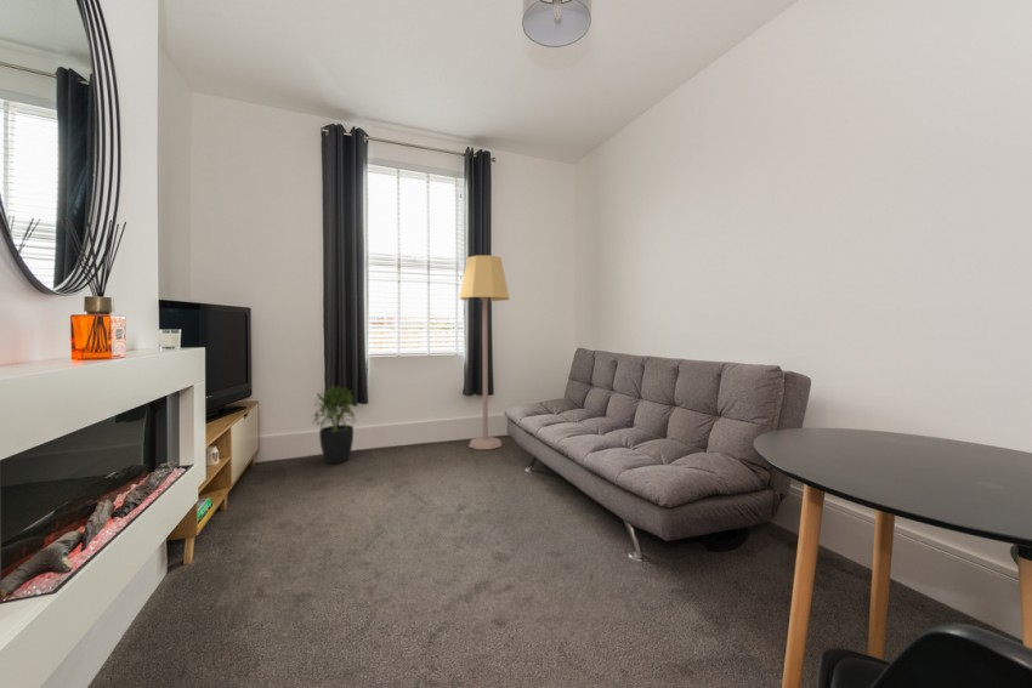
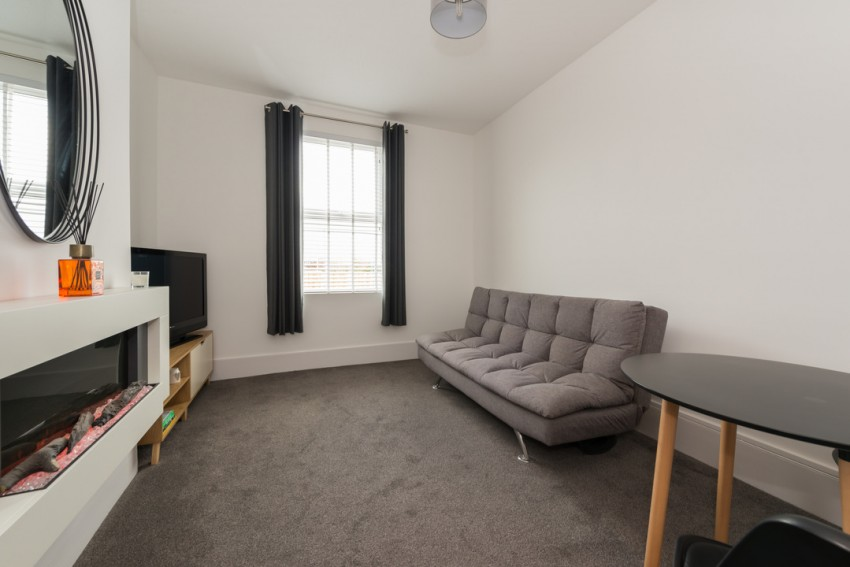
- lamp [458,255,510,450]
- potted plant [308,385,357,465]
